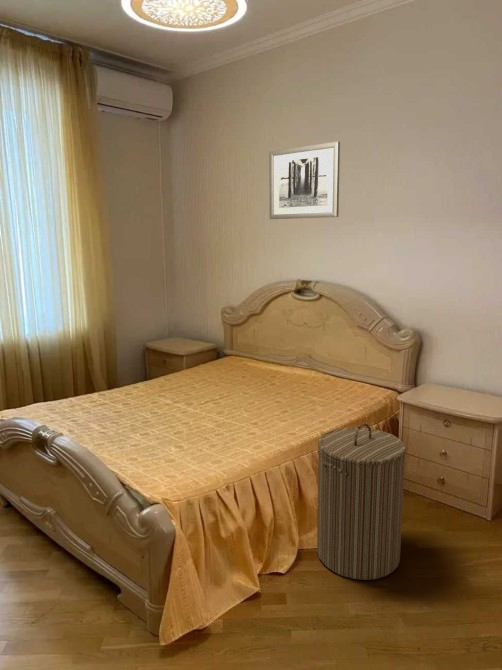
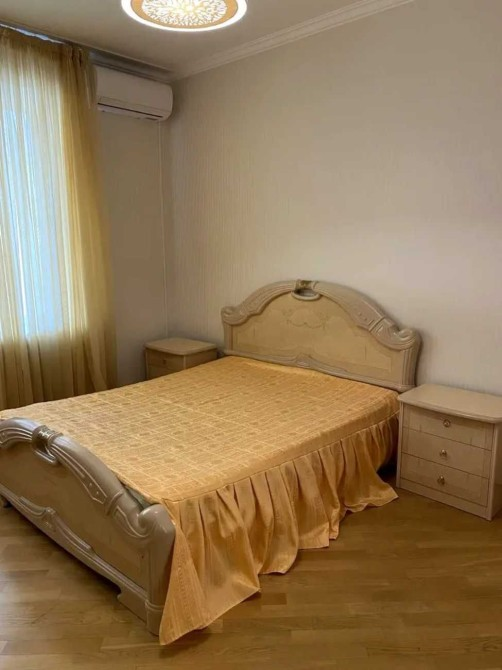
- laundry hamper [316,422,407,581]
- wall art [268,140,341,220]
